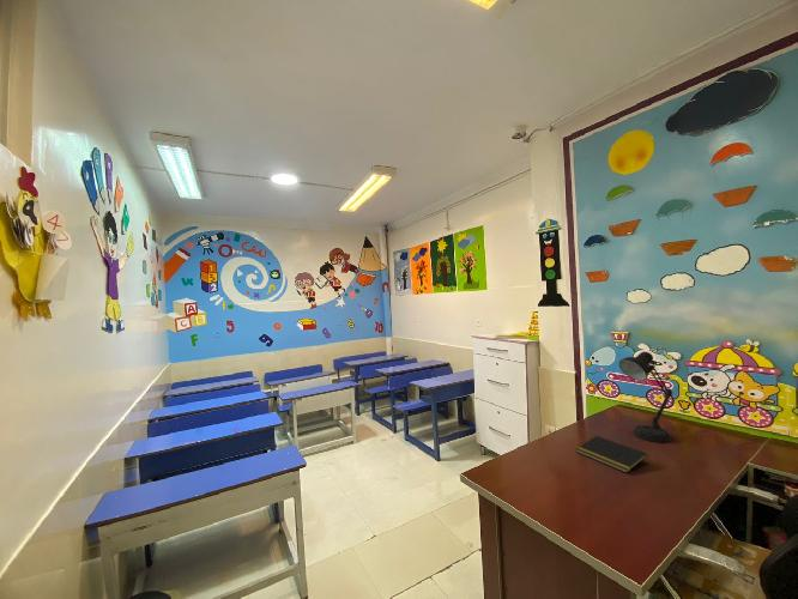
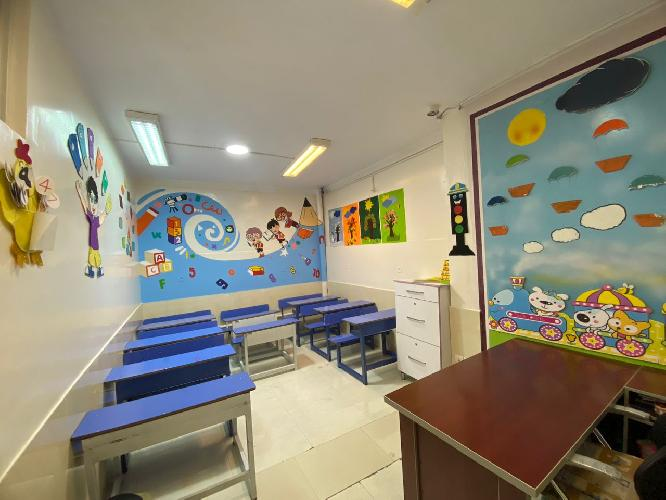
- notepad [575,435,648,474]
- desk lamp [618,351,673,443]
